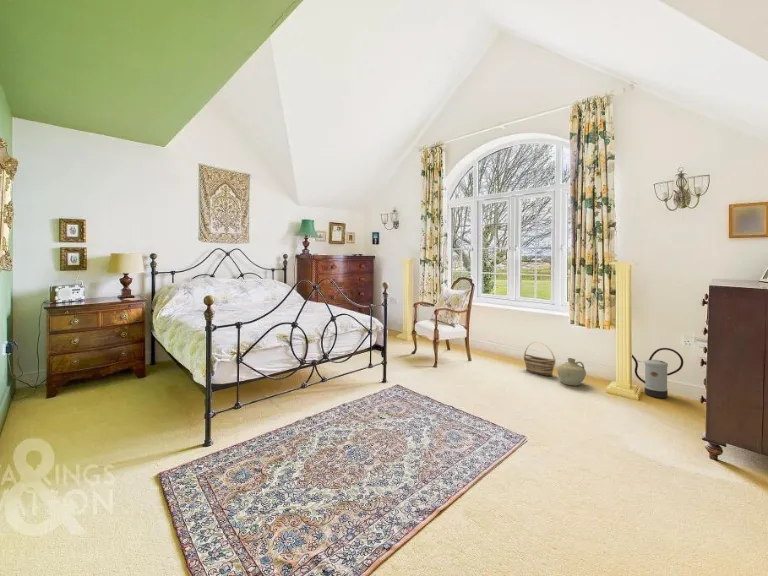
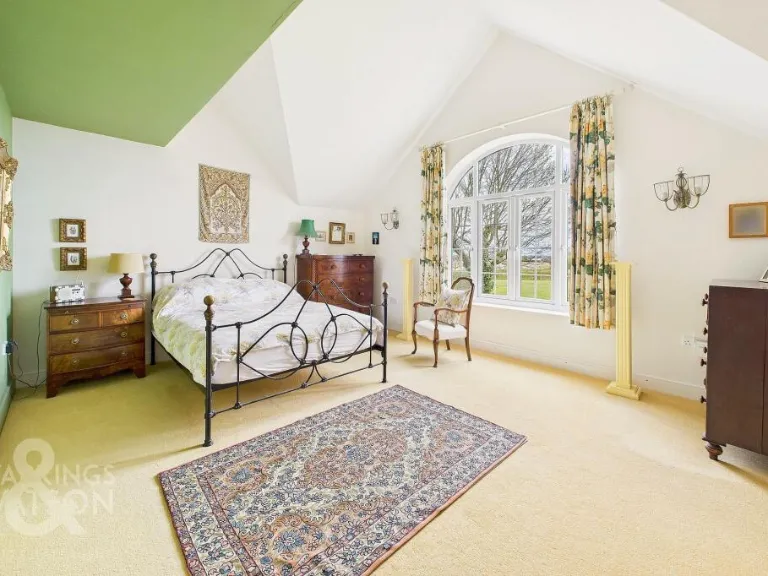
- watering can [631,347,684,399]
- basket [523,341,556,377]
- ceramic jug [556,357,587,386]
